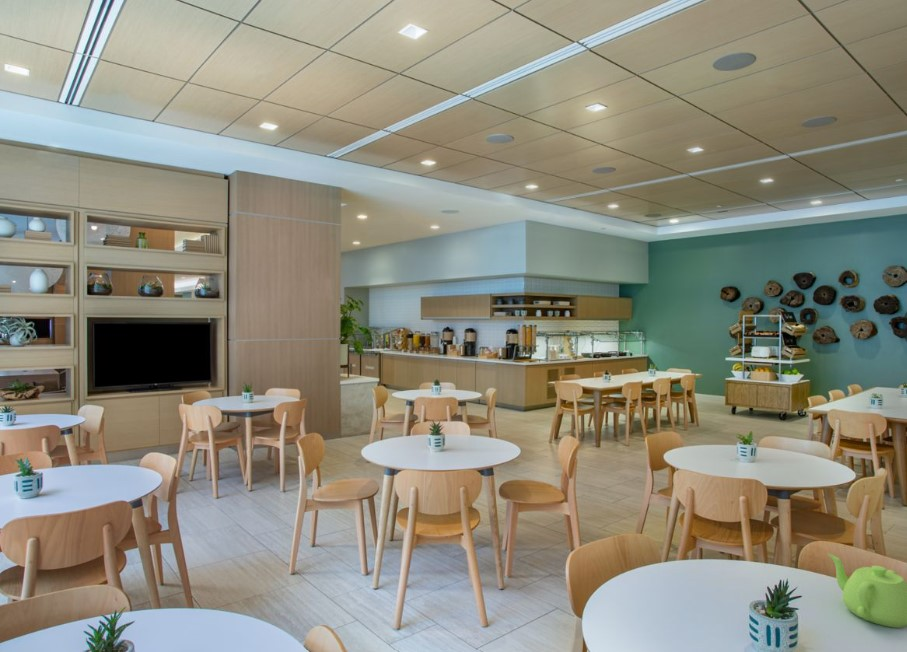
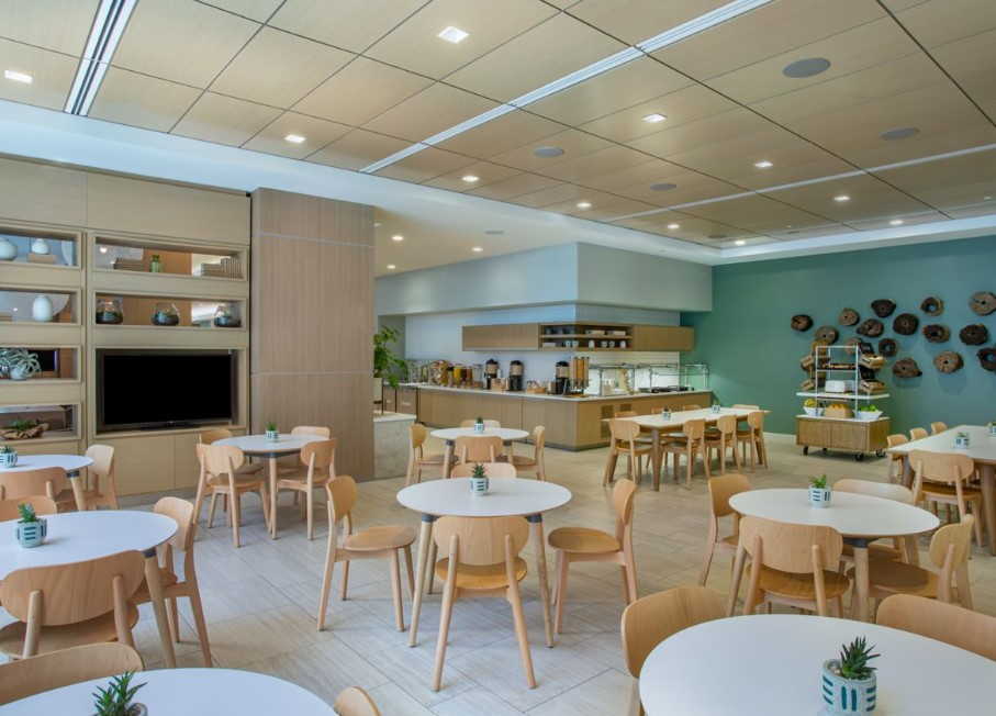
- teapot [827,553,907,629]
